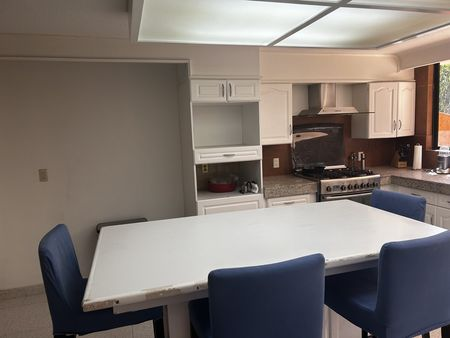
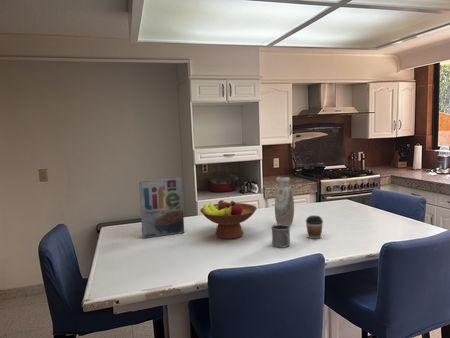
+ fruit bowl [199,199,258,240]
+ coffee cup [305,215,324,240]
+ mug [270,224,291,248]
+ cereal box [138,177,185,239]
+ vase [274,176,295,227]
